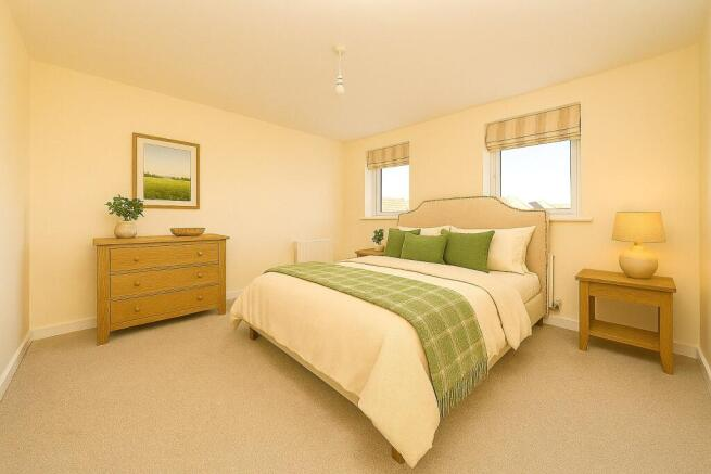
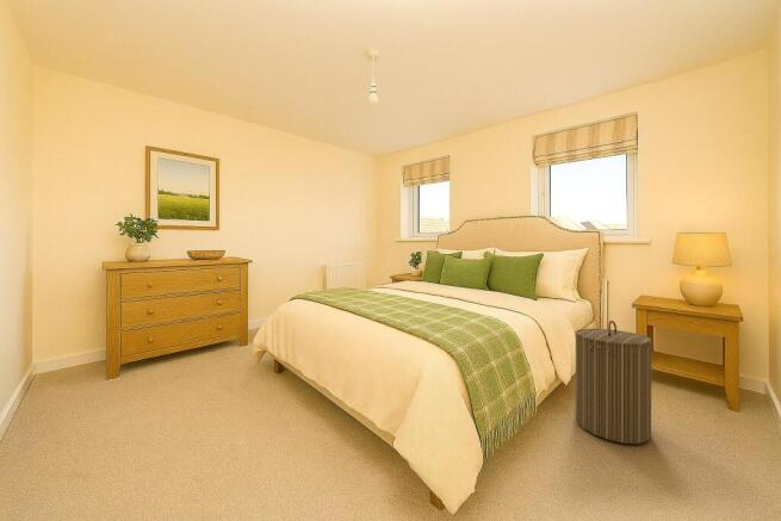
+ laundry hamper [574,320,653,445]
